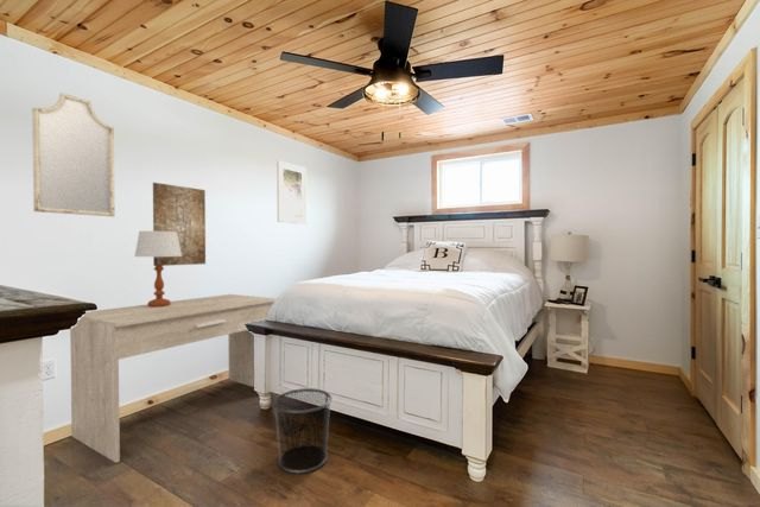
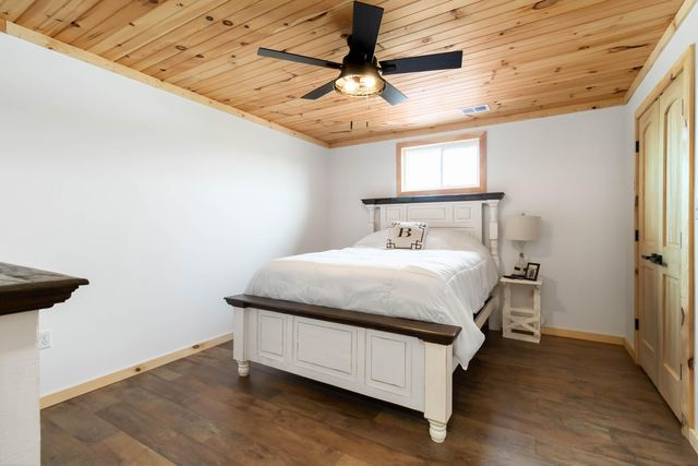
- home mirror [31,91,116,217]
- waste bin [272,387,332,475]
- wall art [152,182,207,267]
- desk [69,293,278,464]
- table lamp [134,230,182,308]
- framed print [276,159,308,226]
